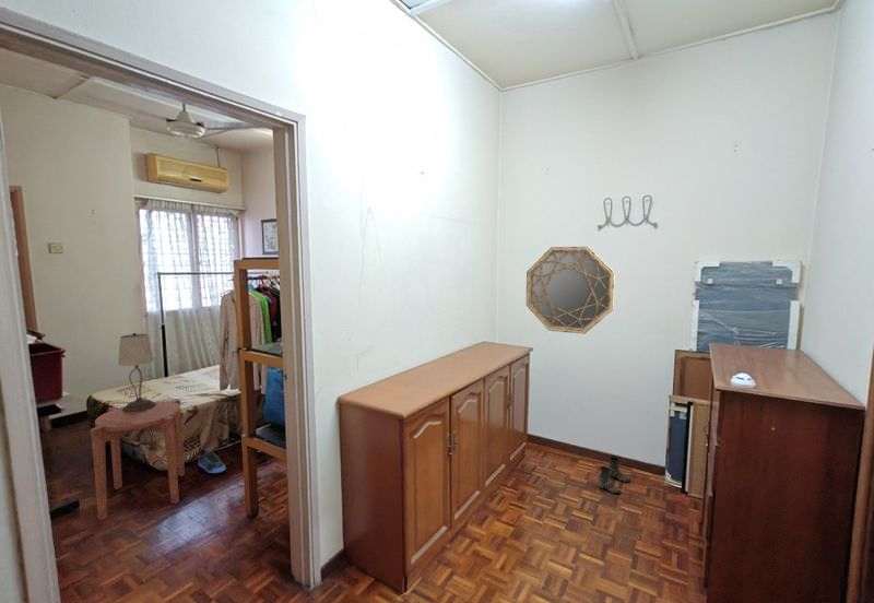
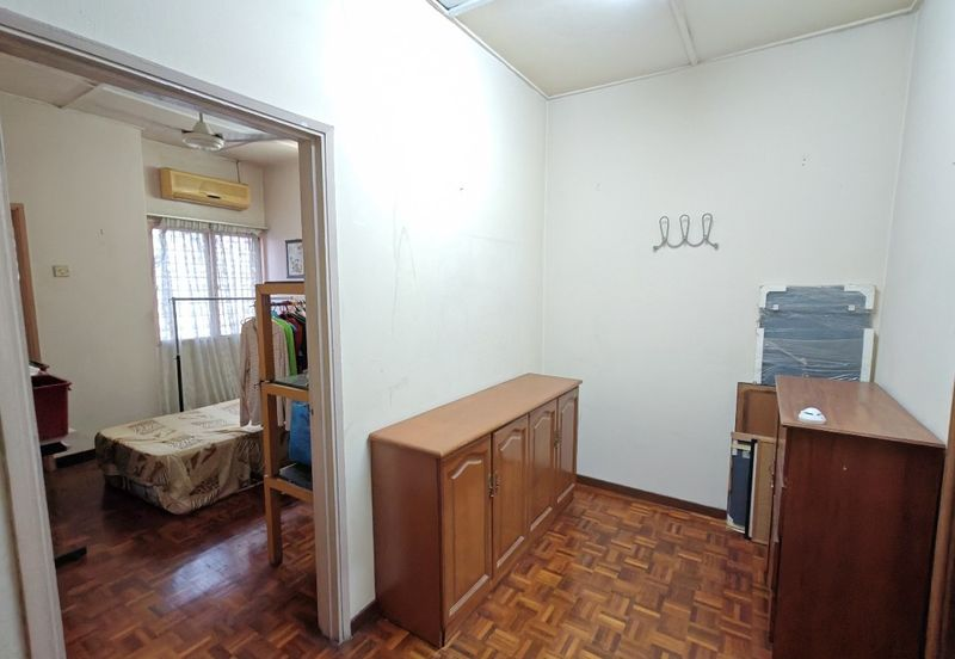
- sneaker [197,448,227,474]
- side table [90,398,186,521]
- boots [598,456,631,495]
- home mirror [525,246,616,335]
- table lamp [117,332,156,412]
